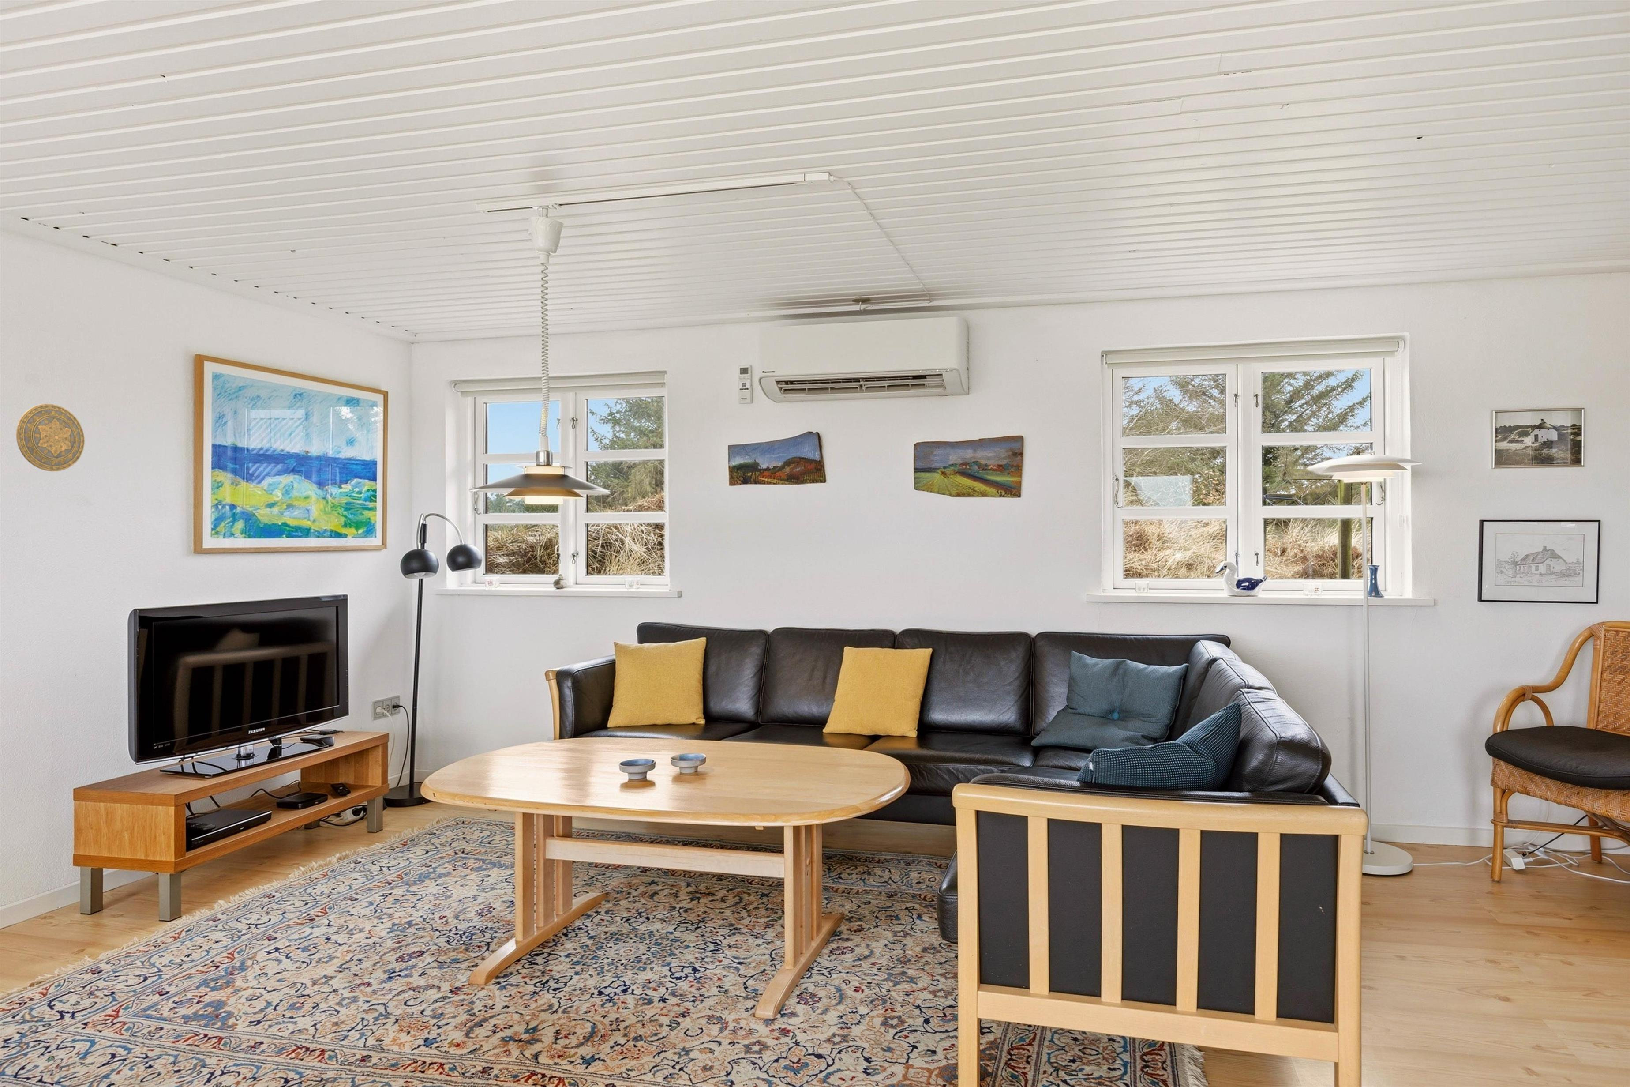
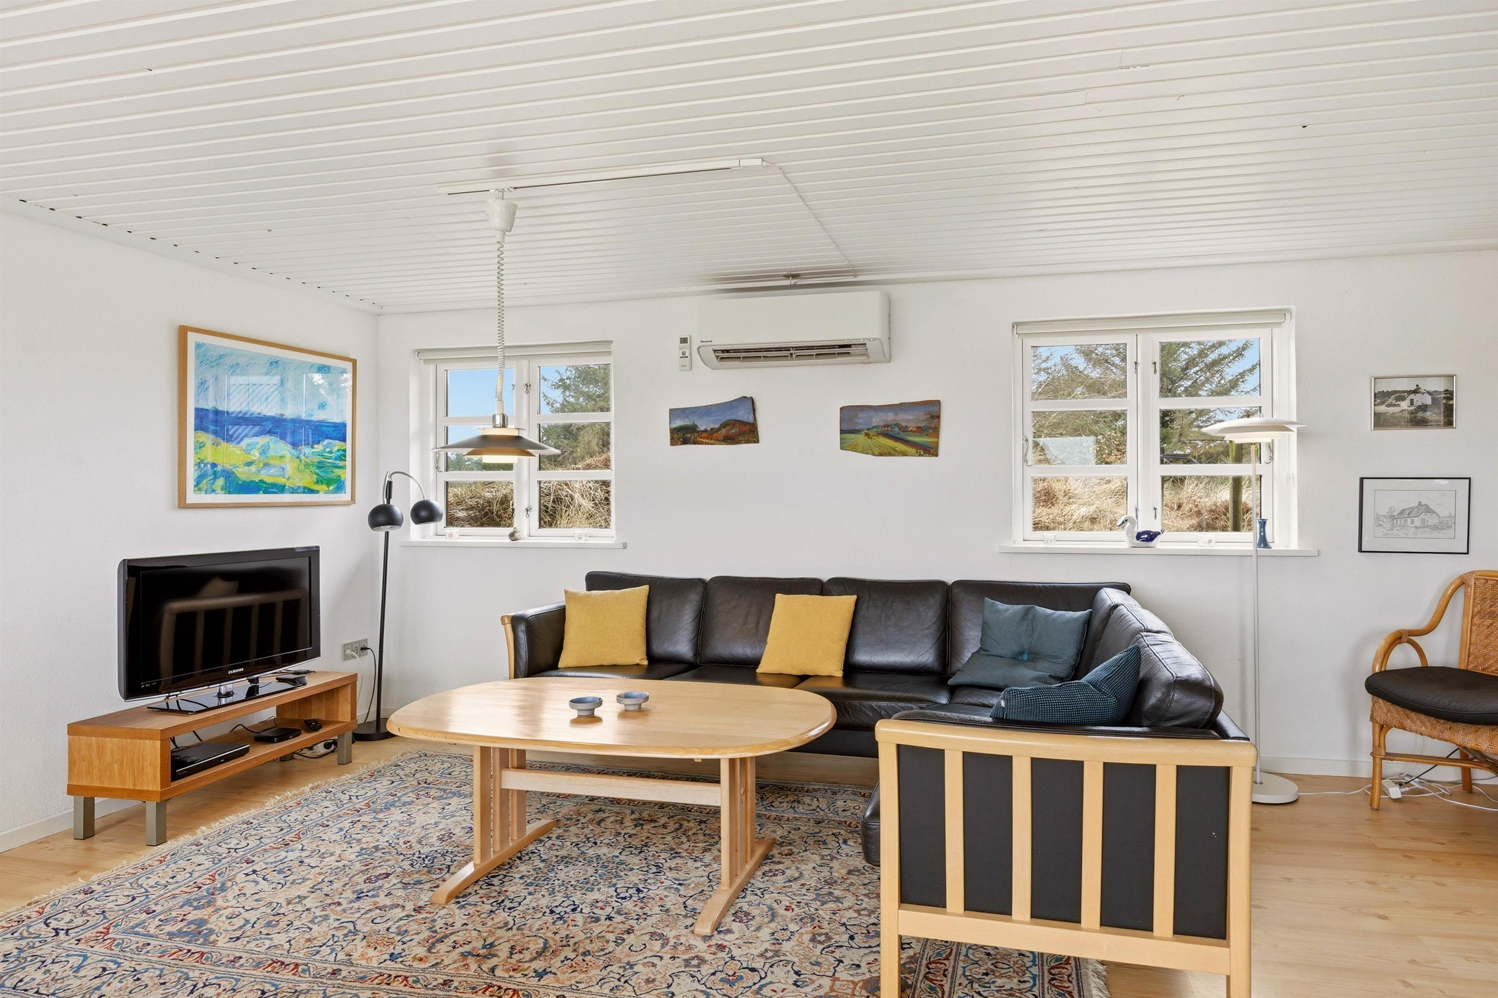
- decorative plate [16,403,85,472]
